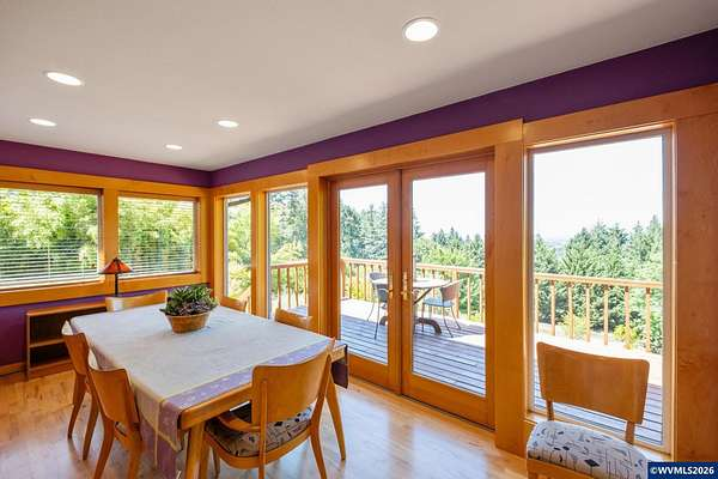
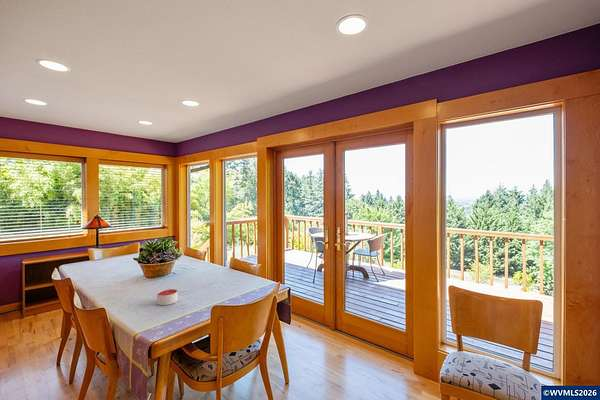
+ candle [156,288,179,306]
